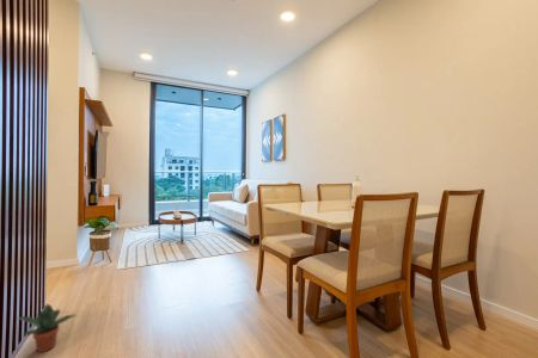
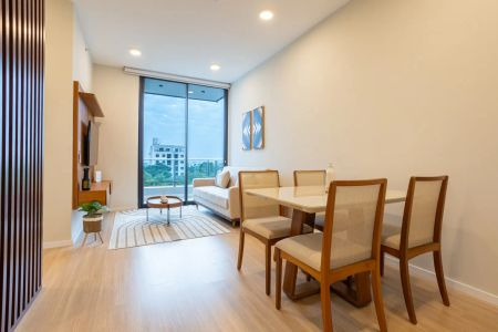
- potted plant [17,303,78,353]
